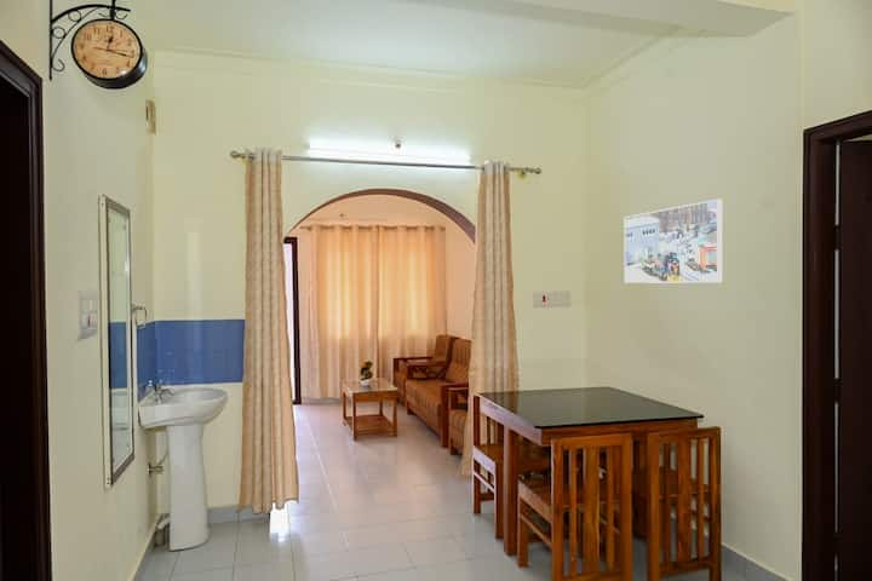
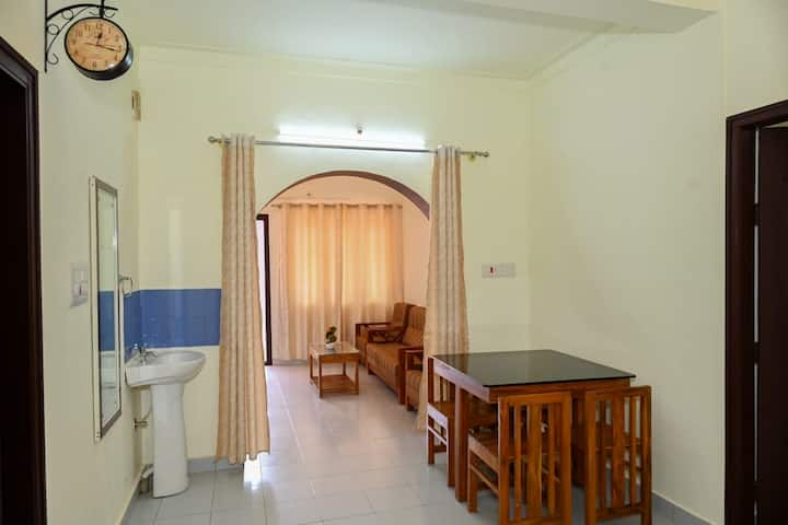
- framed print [624,199,724,284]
